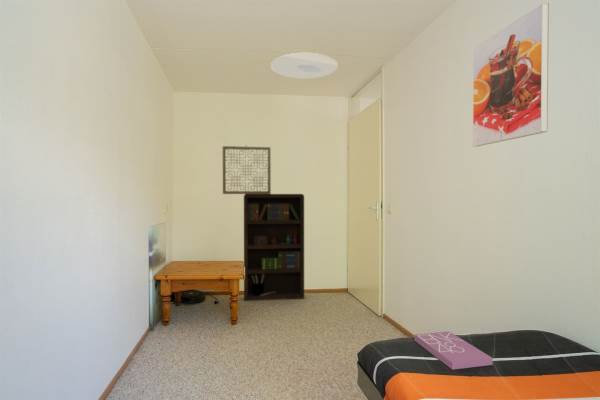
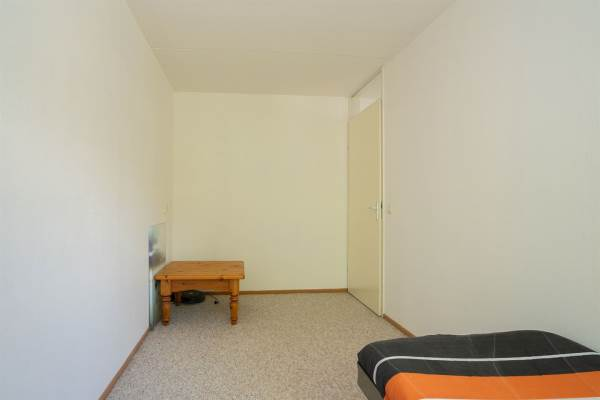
- ceiling light [270,52,339,79]
- book [413,331,494,371]
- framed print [472,2,550,147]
- wall art [222,144,272,195]
- bookcase [243,193,305,302]
